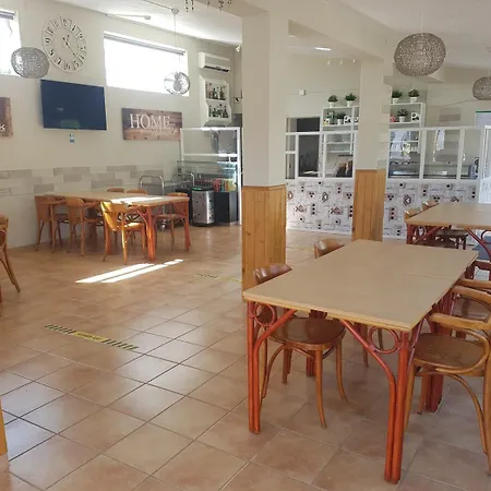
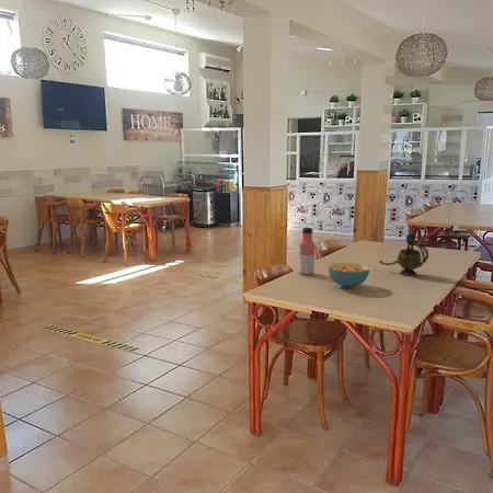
+ teapot [378,230,429,277]
+ water bottle [297,227,317,276]
+ cereal bowl [328,262,370,289]
